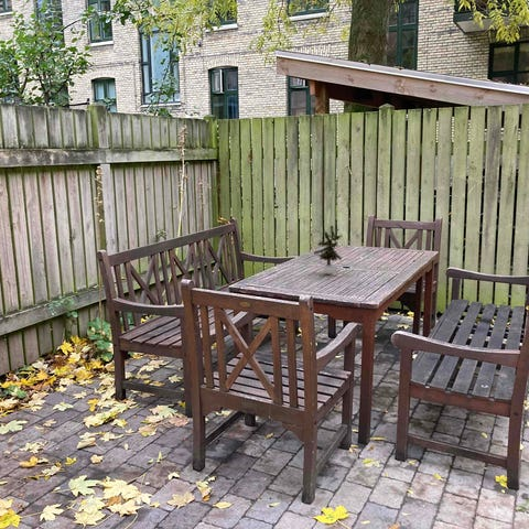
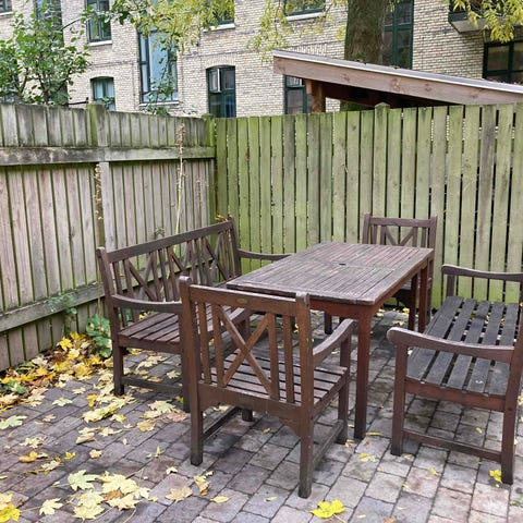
- potted plant [313,225,344,276]
